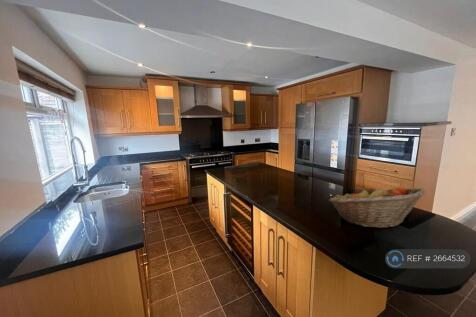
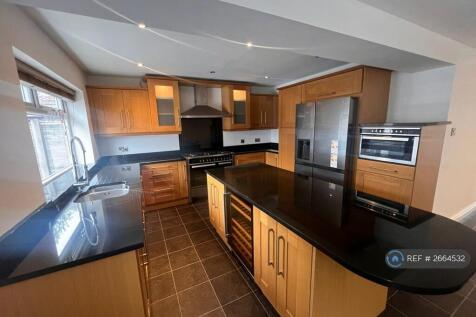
- fruit basket [328,185,427,229]
